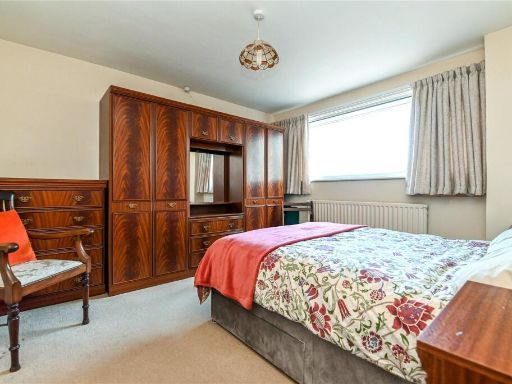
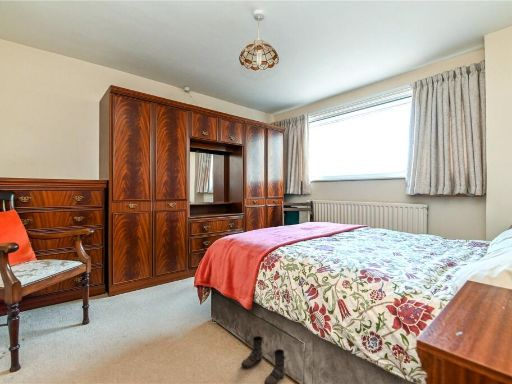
+ boots [240,335,286,384]
